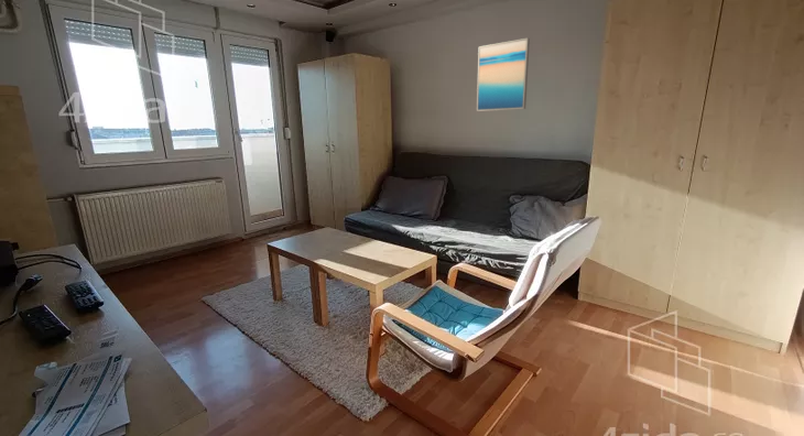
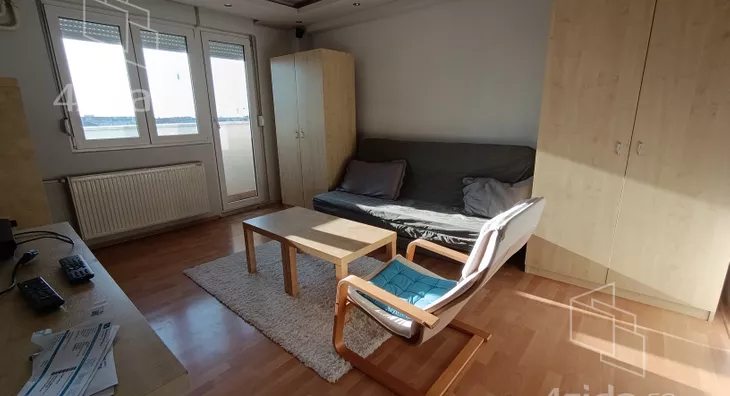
- wall art [476,37,531,112]
